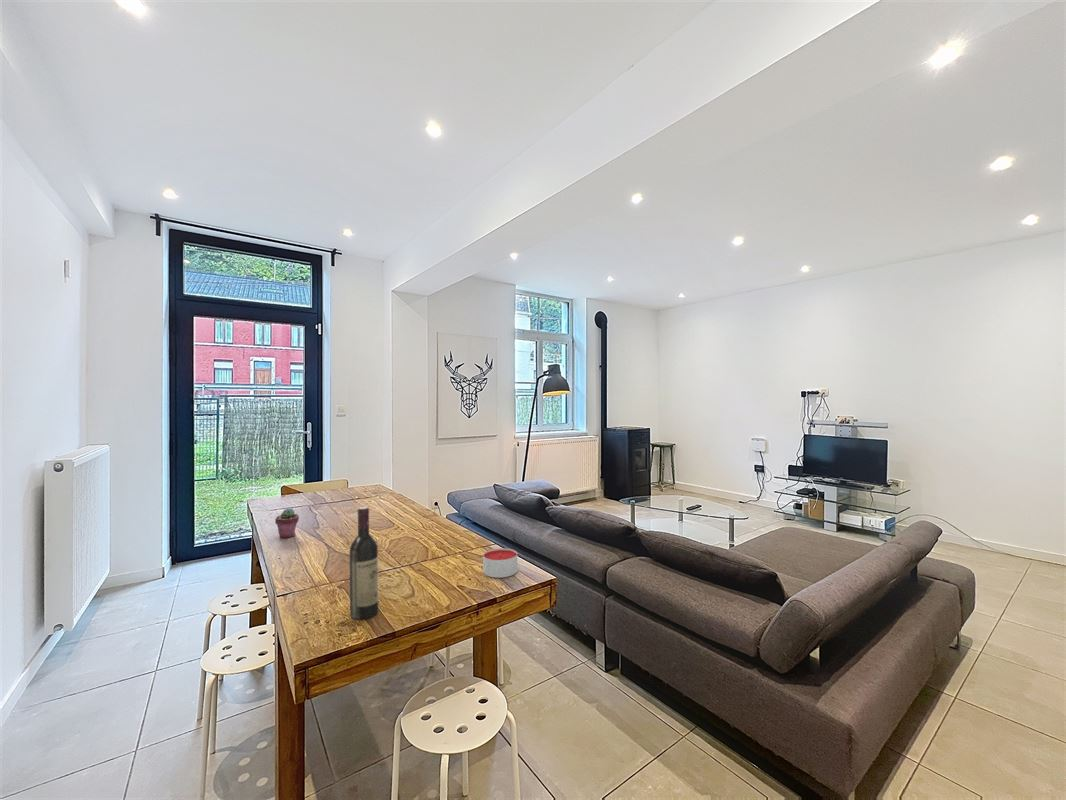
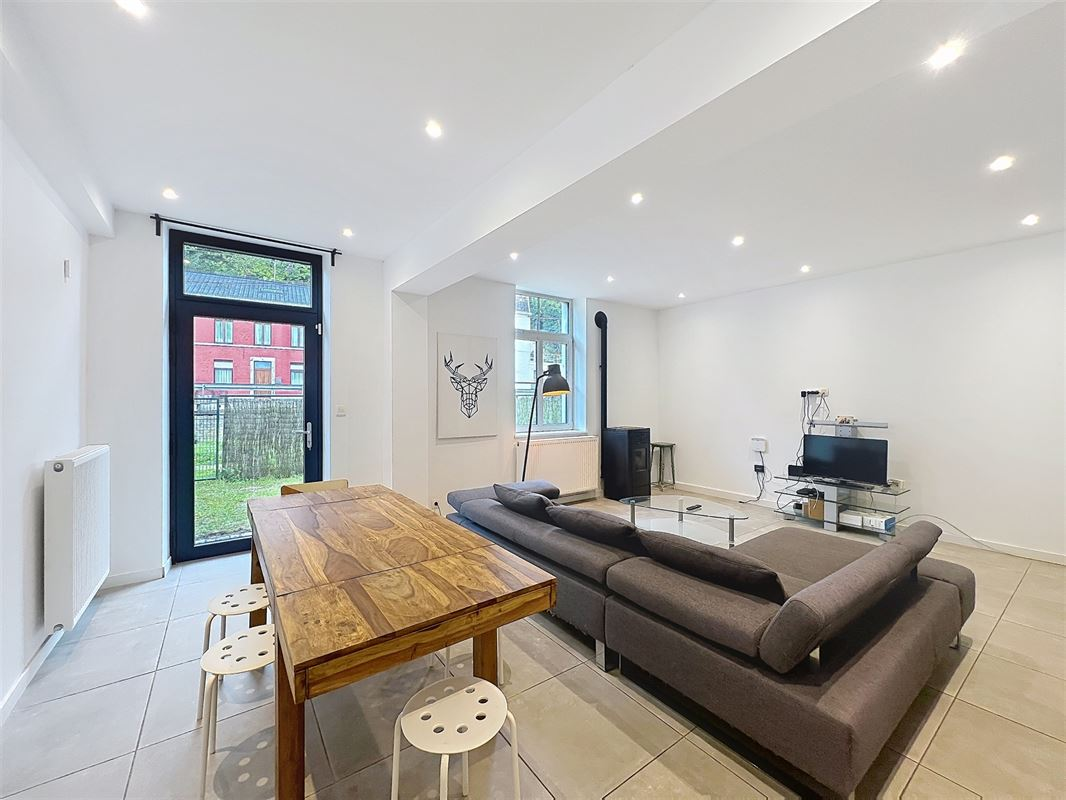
- potted succulent [274,507,300,539]
- wine bottle [349,506,379,621]
- candle [482,547,518,579]
